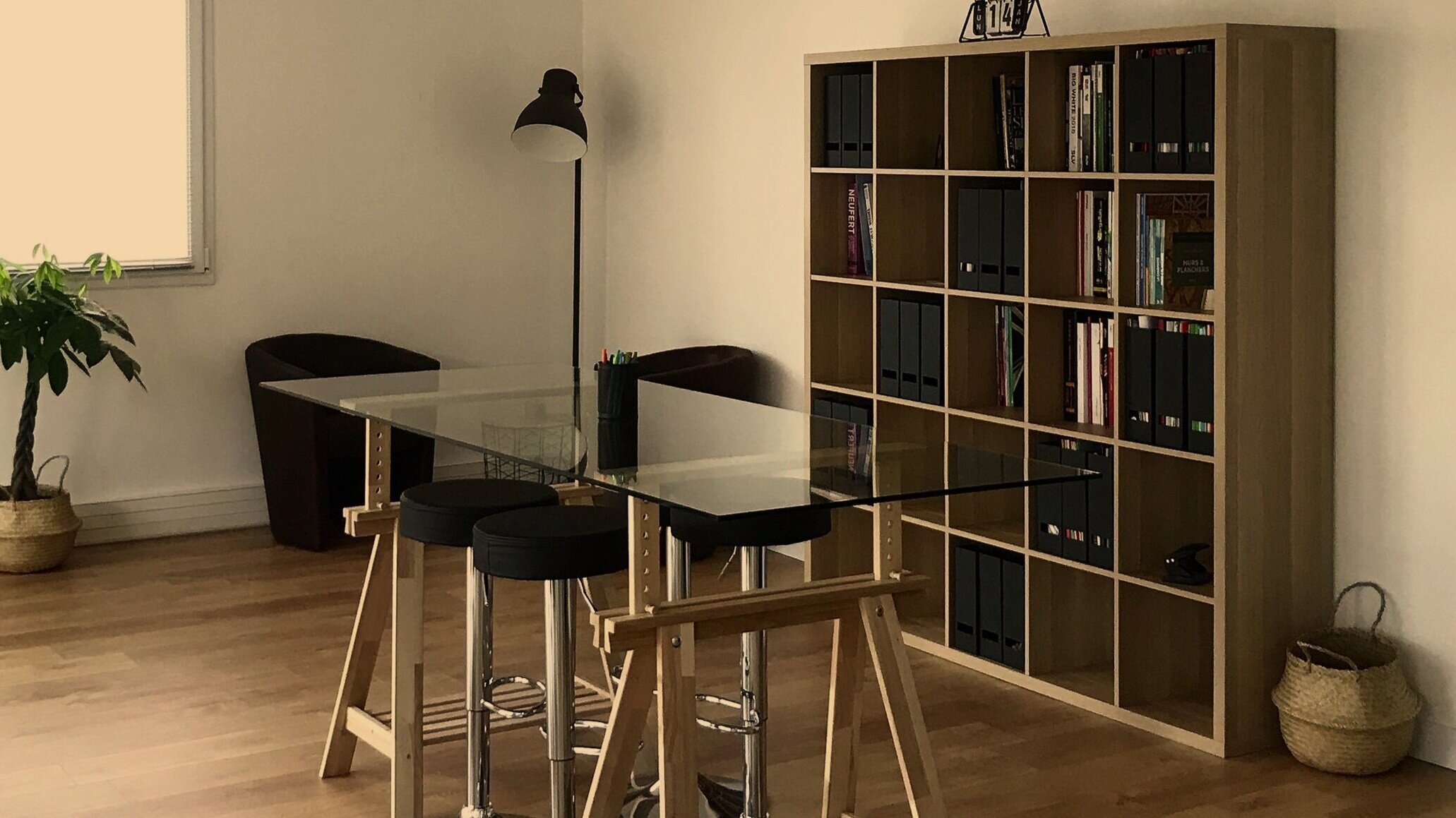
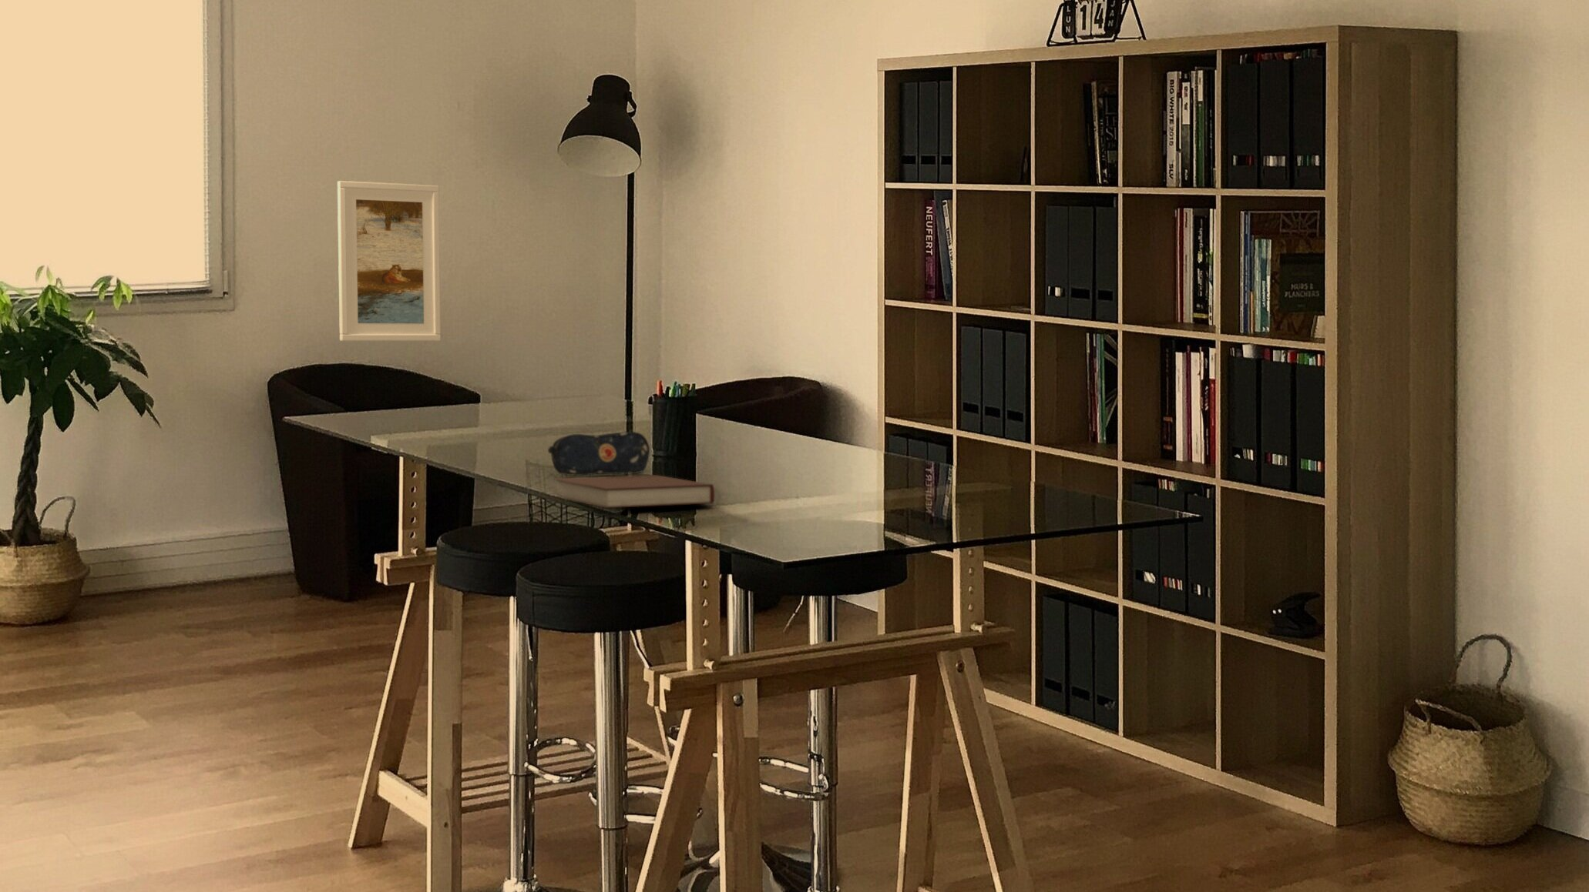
+ pencil case [547,431,650,475]
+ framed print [337,180,442,341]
+ notebook [552,474,715,509]
